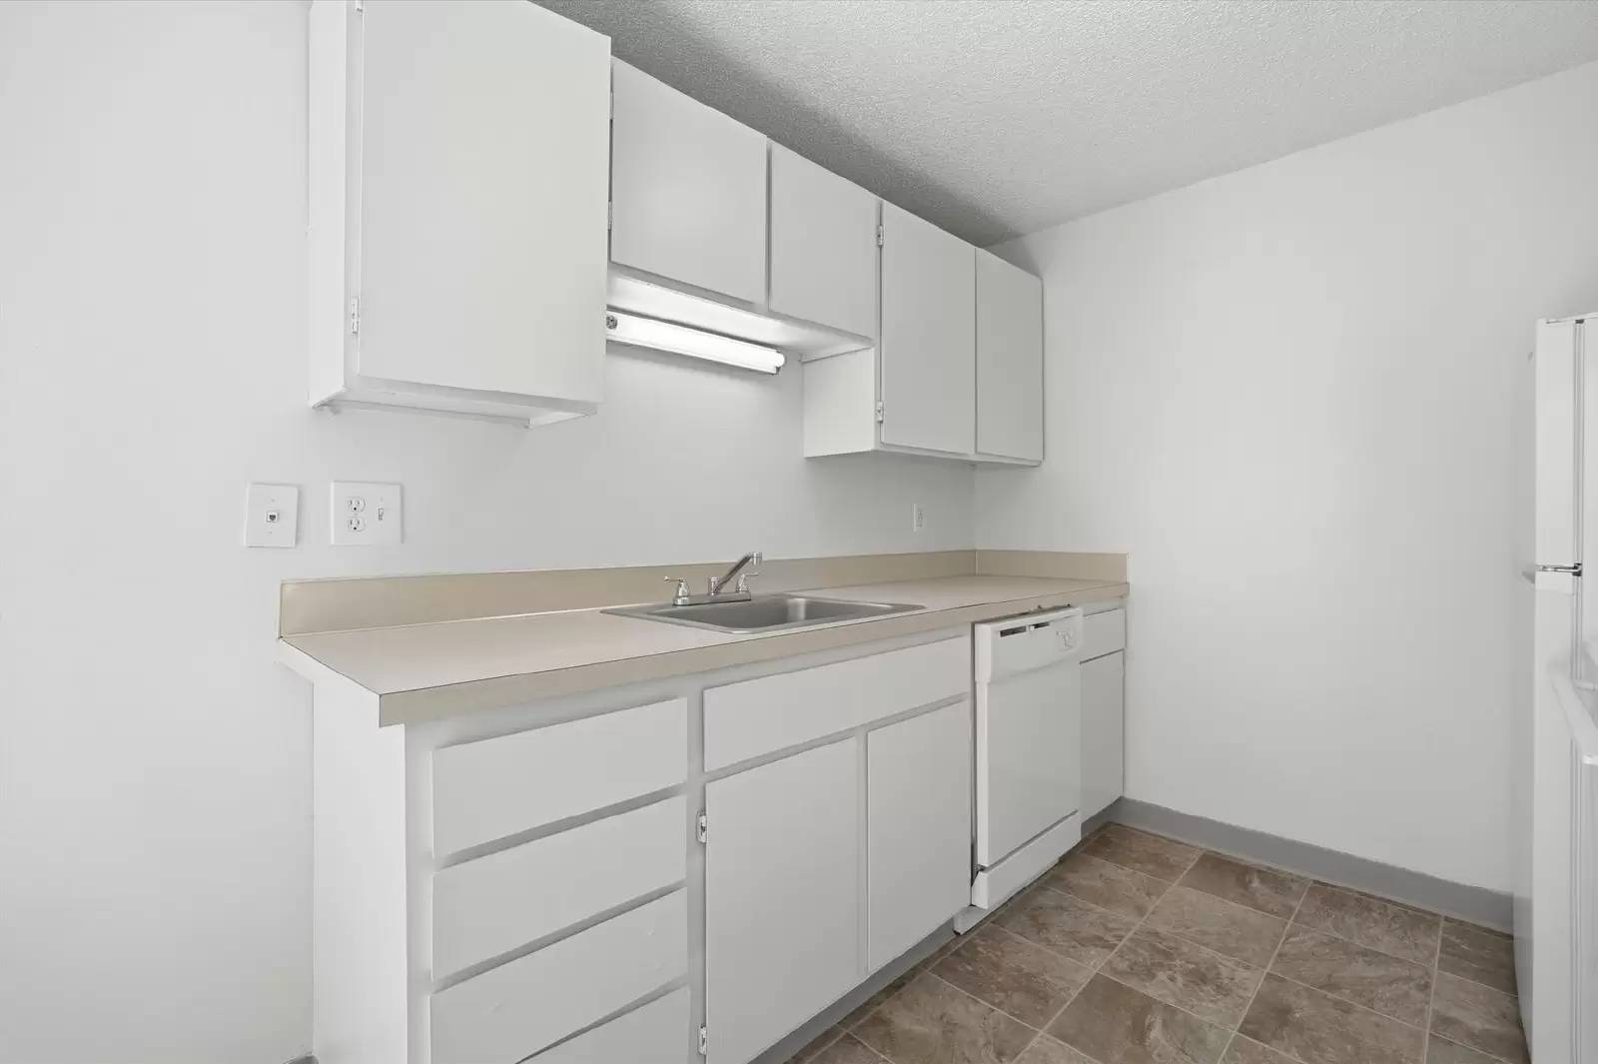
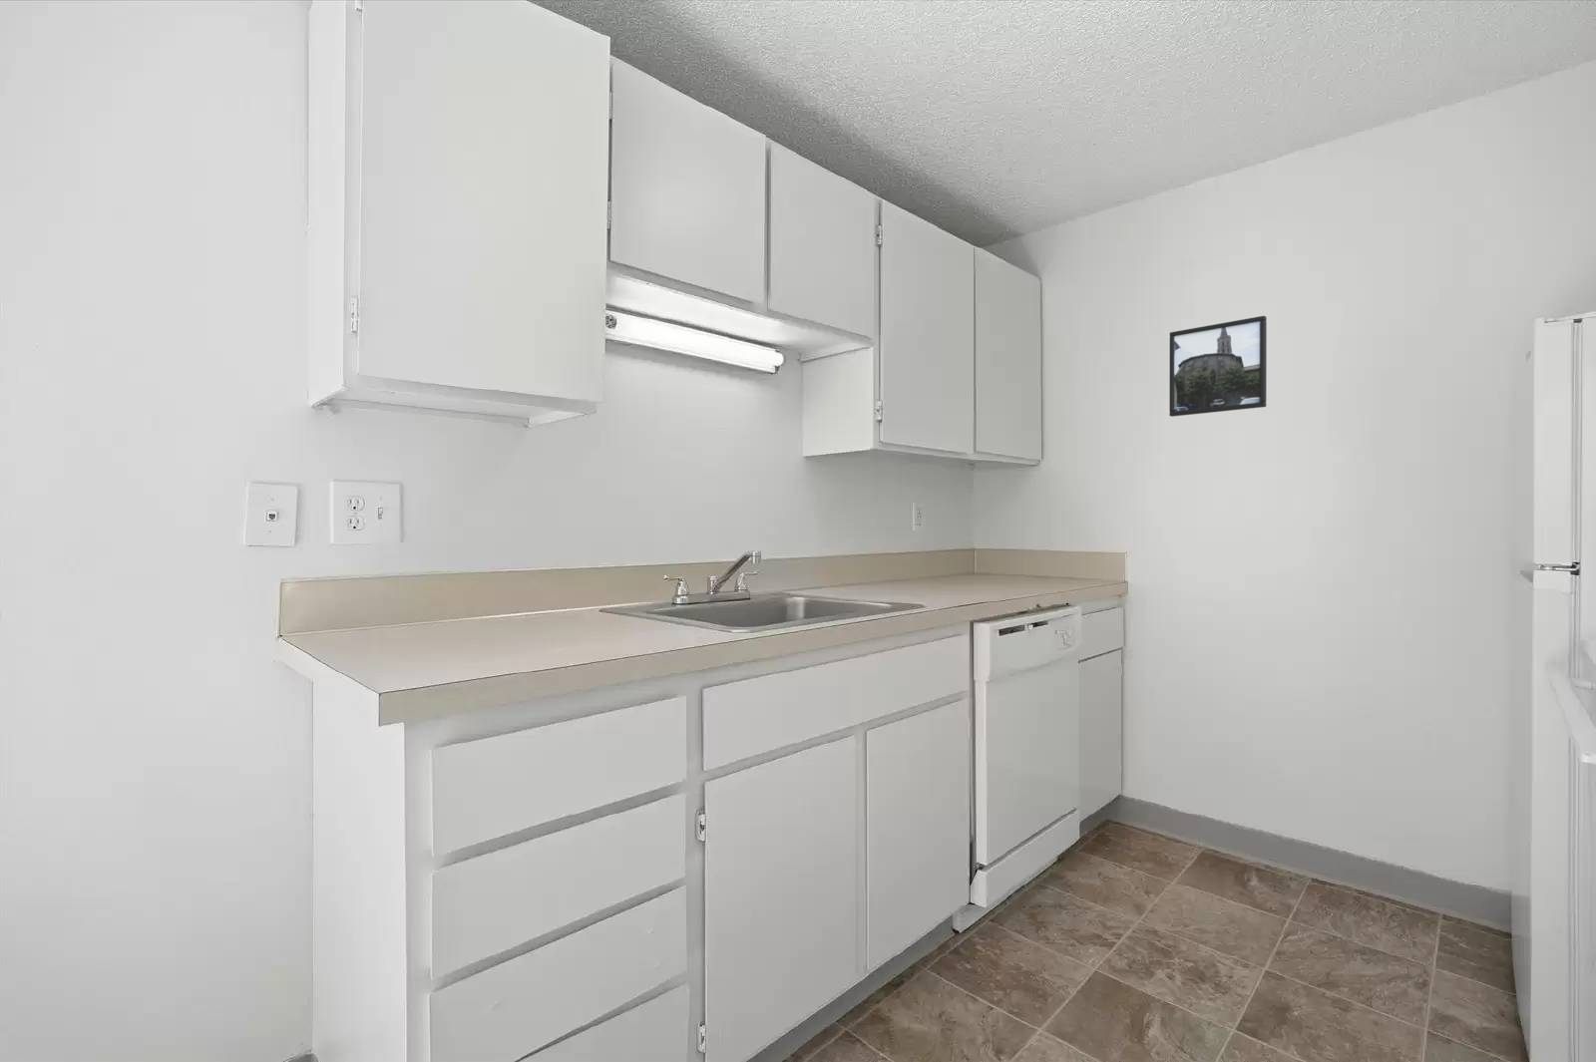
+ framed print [1168,315,1268,418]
